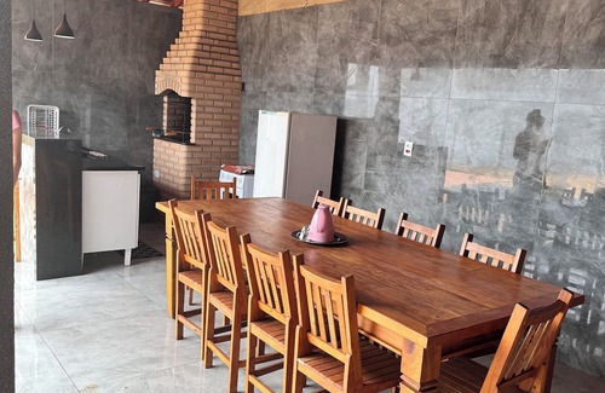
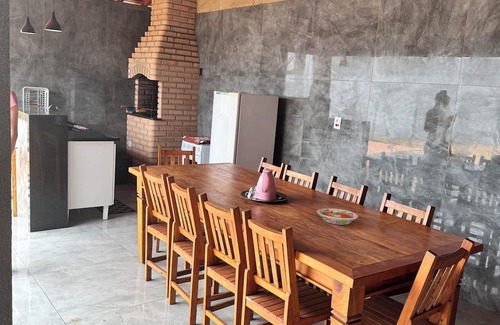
+ bowl [316,207,359,226]
